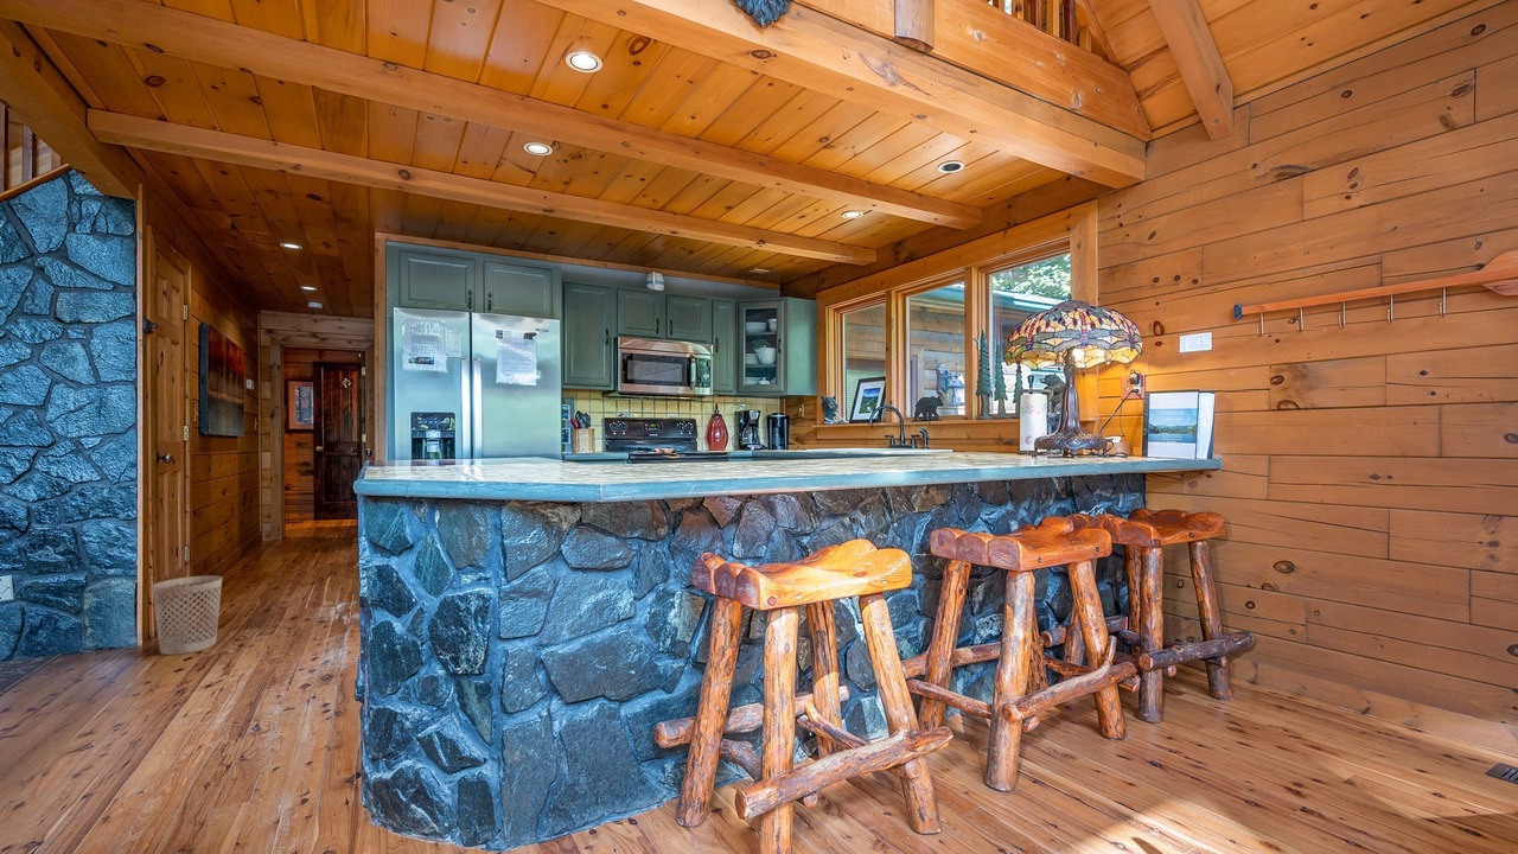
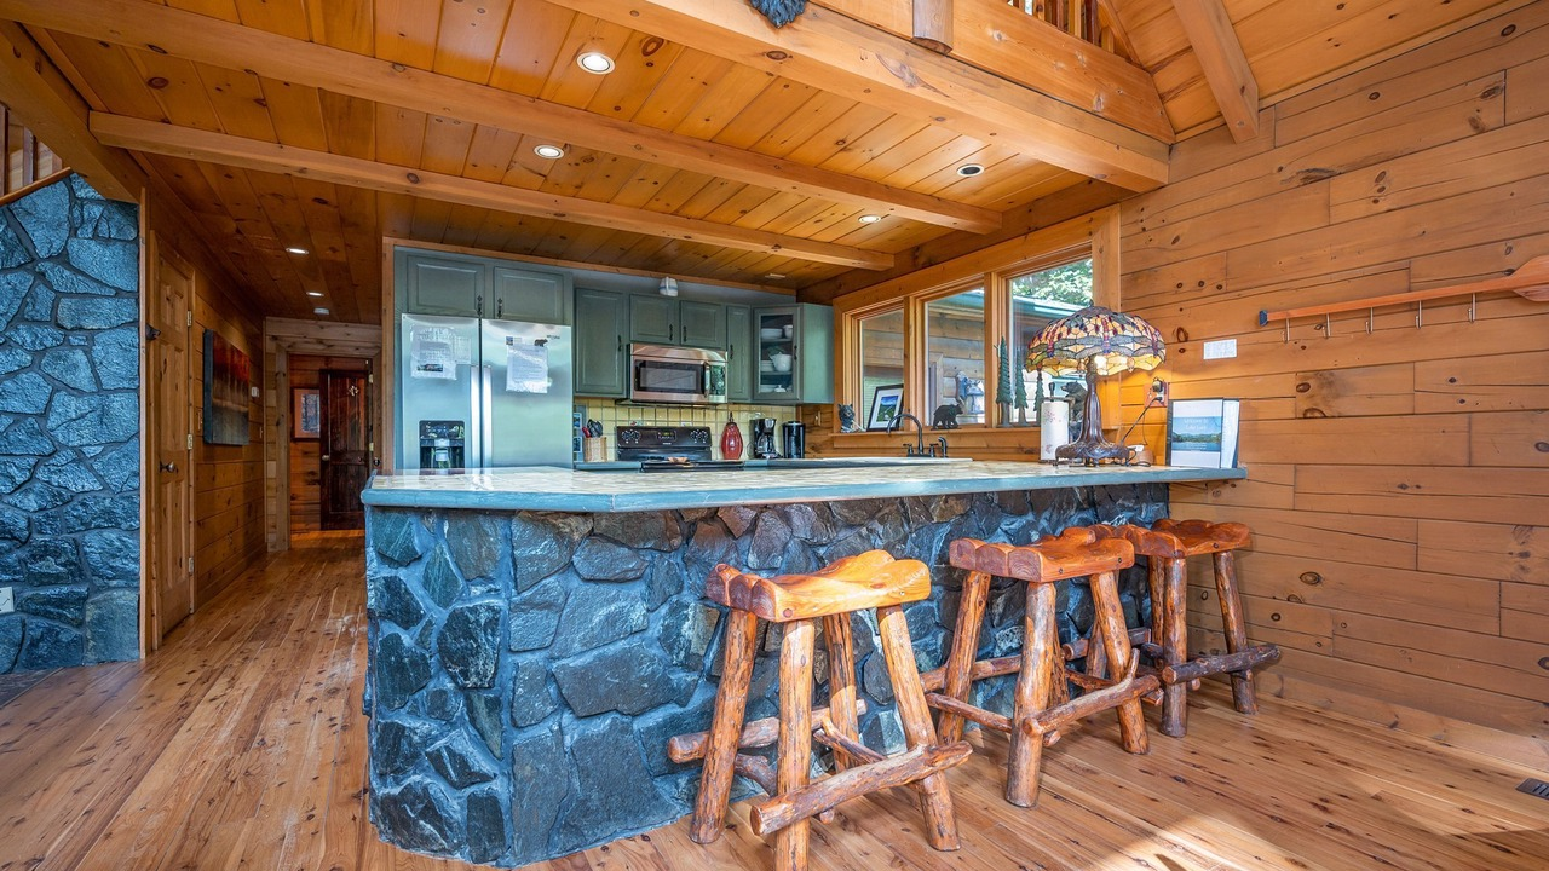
- wastebasket [152,574,223,656]
